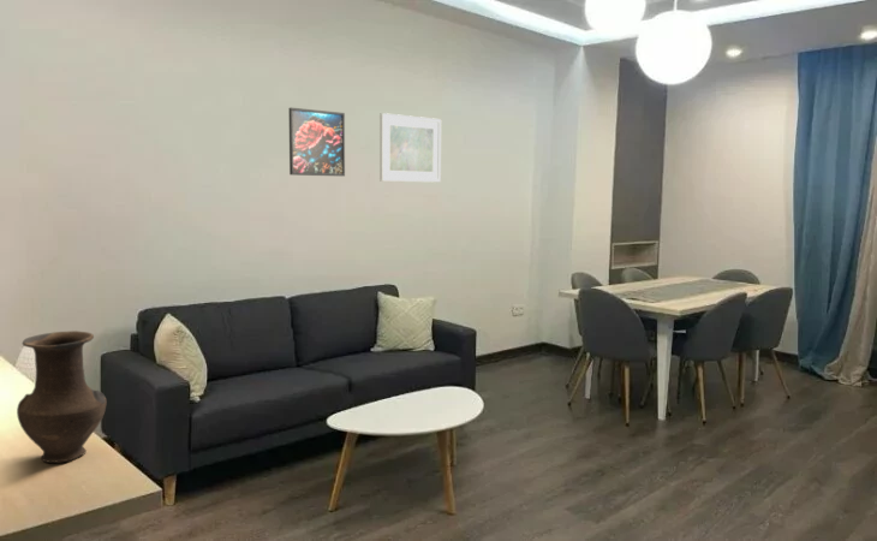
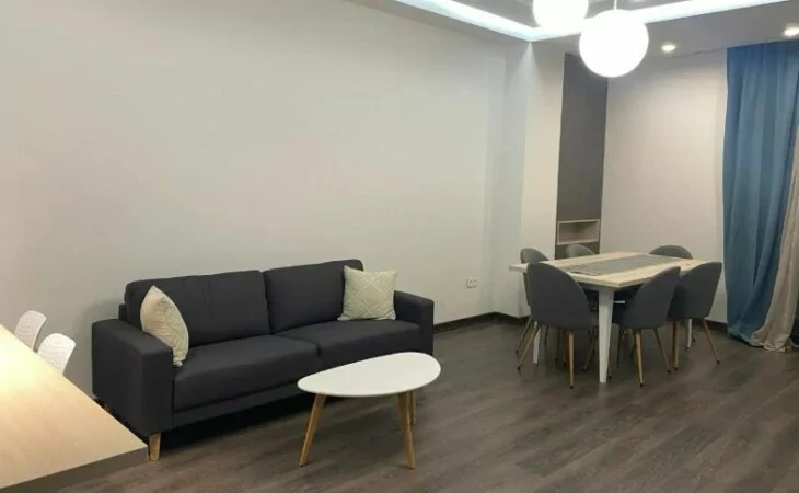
- vase [16,329,108,464]
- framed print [288,107,346,178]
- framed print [378,112,442,184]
